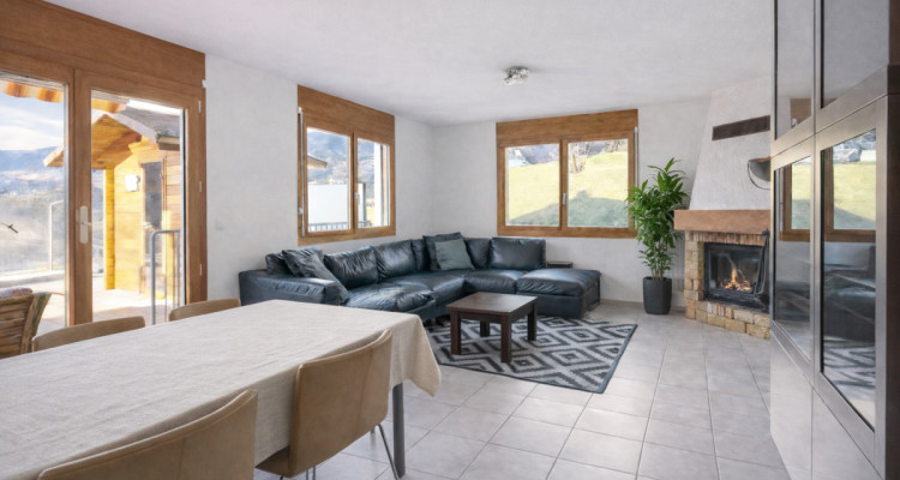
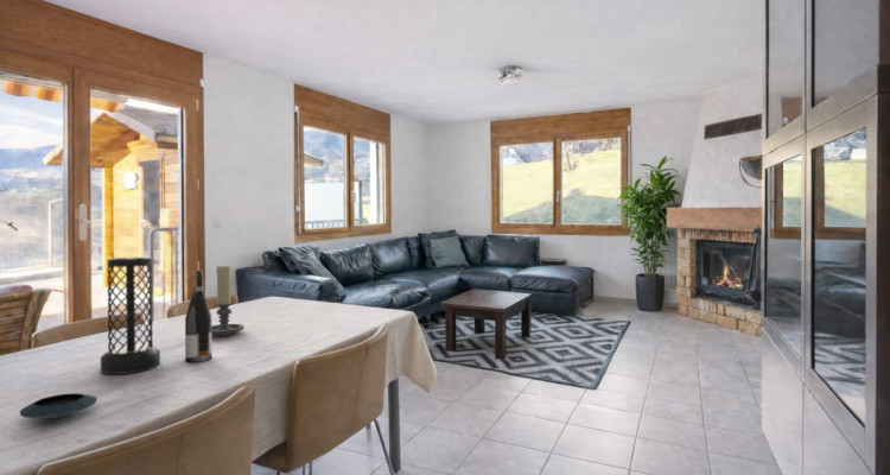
+ vase [100,256,161,375]
+ saucer [19,392,98,419]
+ wine bottle [184,270,212,363]
+ candle holder [211,264,246,337]
